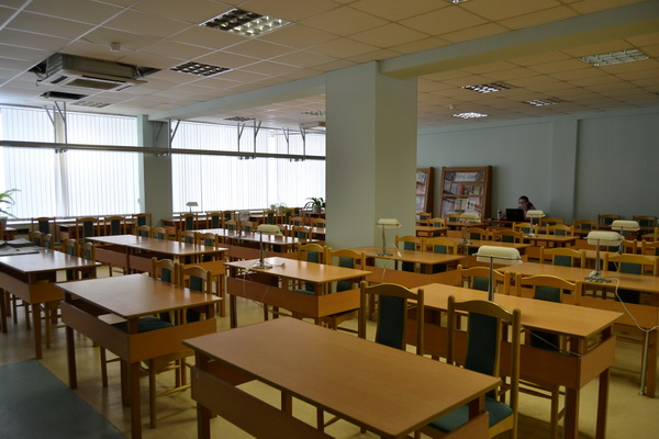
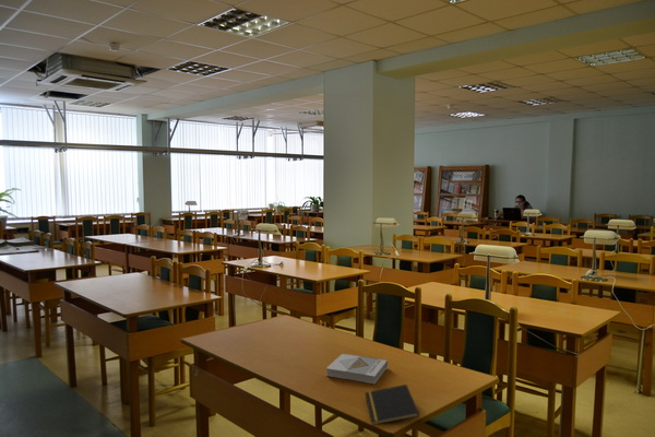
+ notepad [364,383,420,426]
+ book [325,353,389,385]
